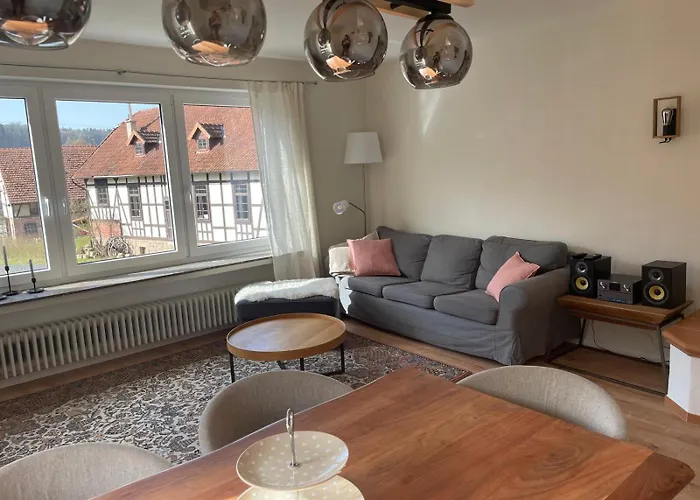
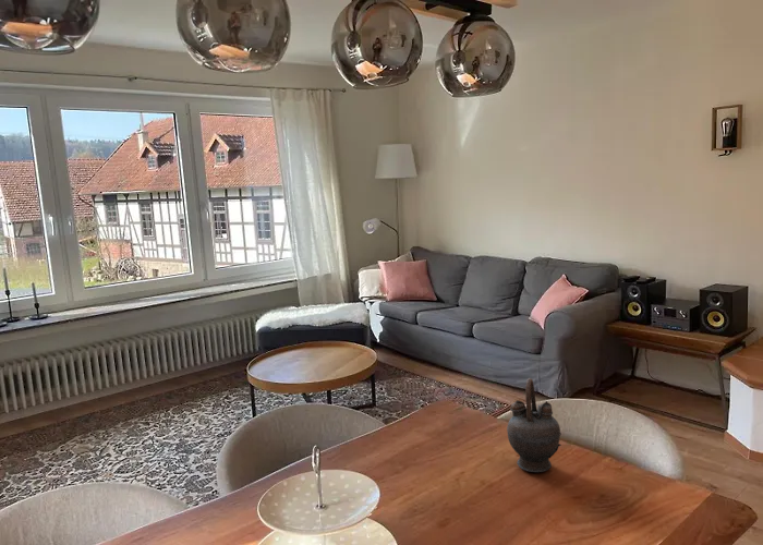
+ teapot [506,377,562,473]
